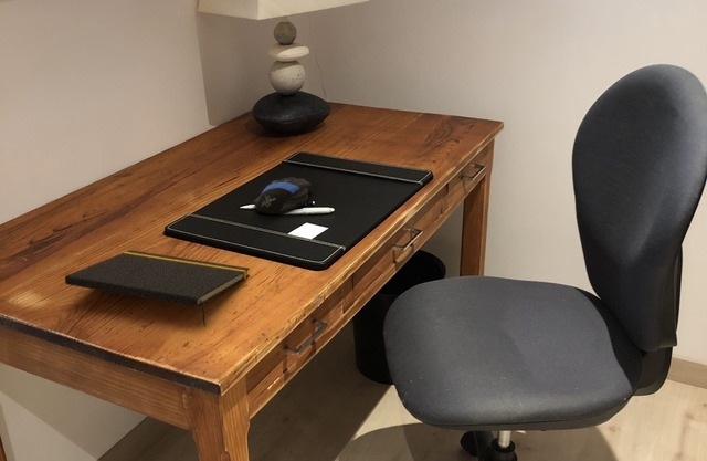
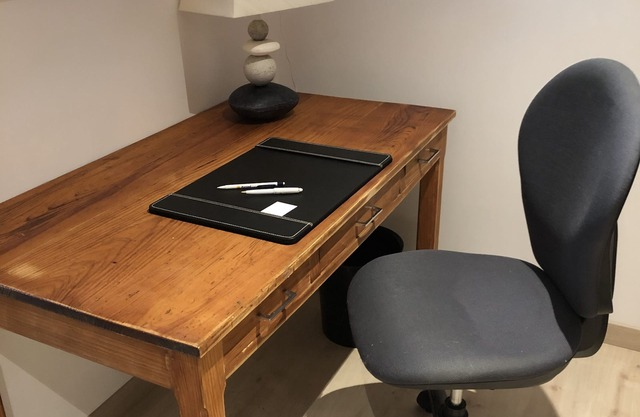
- computer mouse [252,176,313,214]
- notepad [64,249,251,327]
